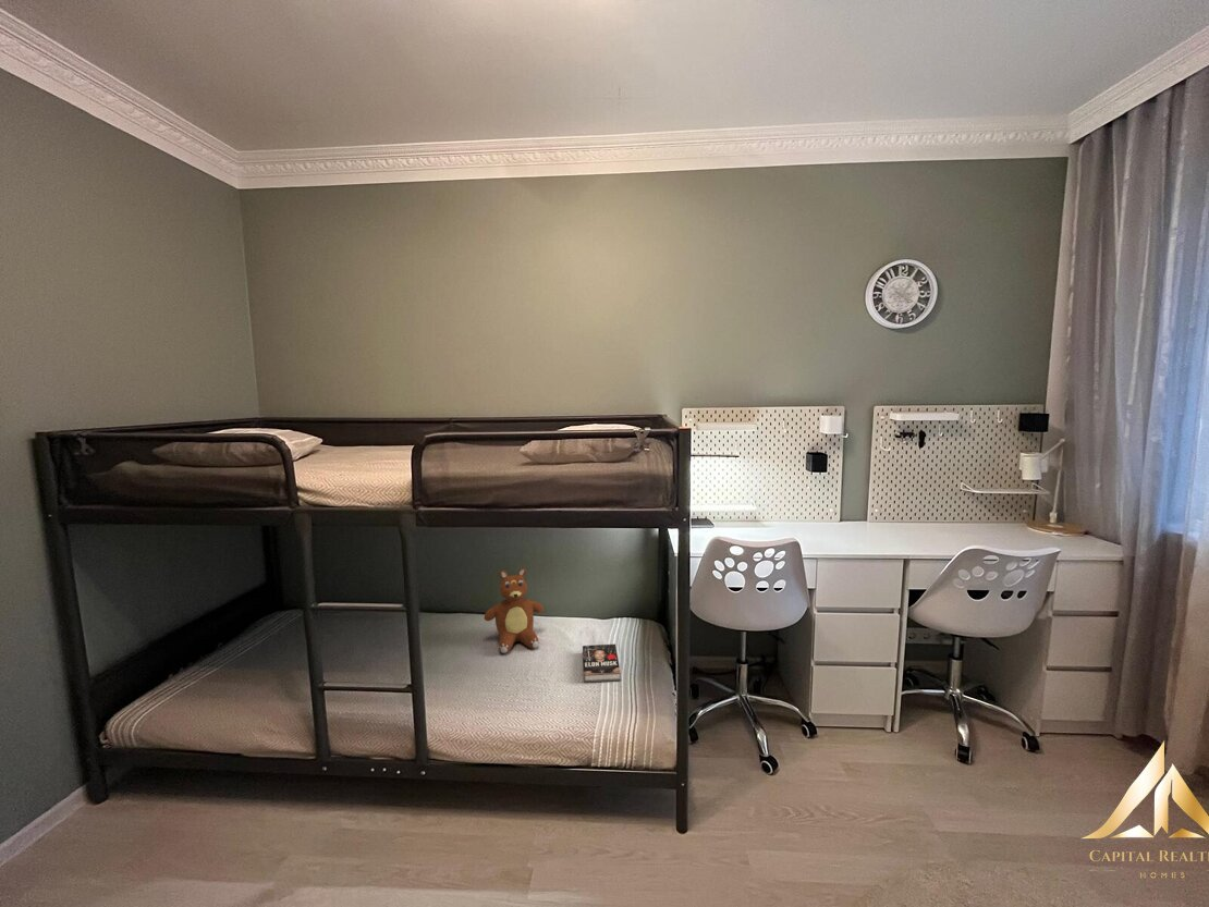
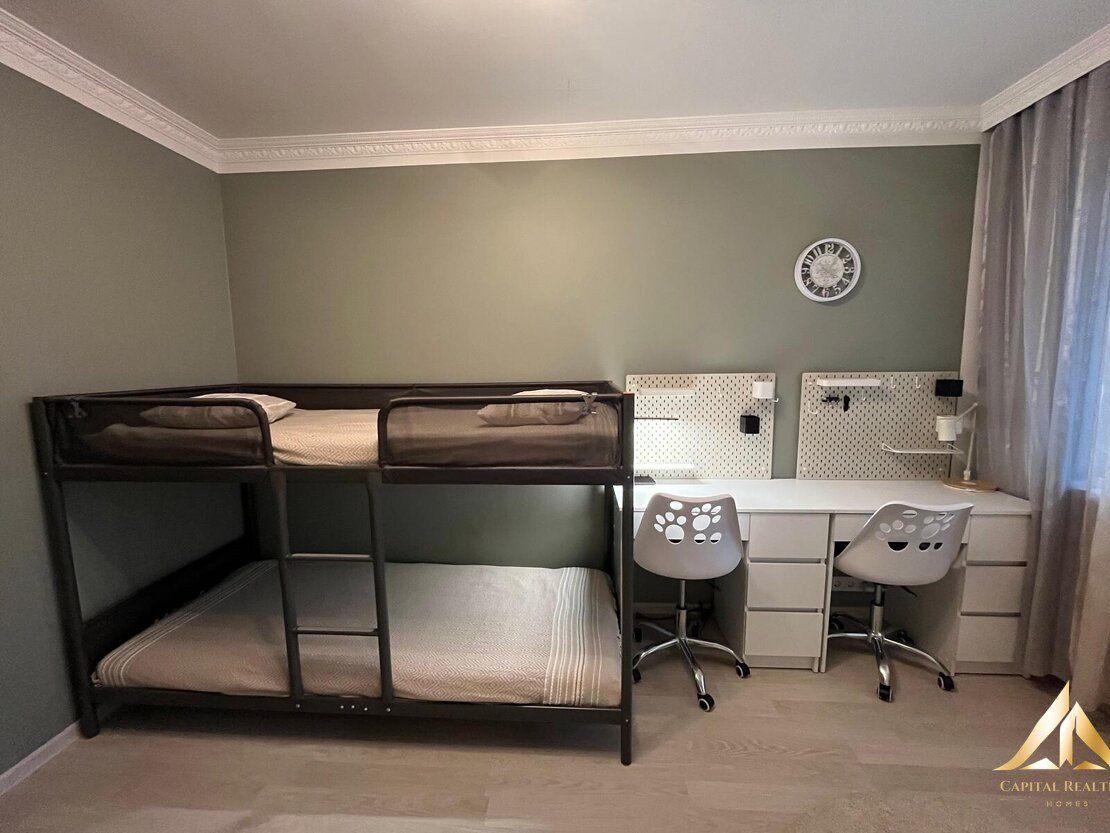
- book [582,644,622,684]
- teddy bear [483,567,545,654]
